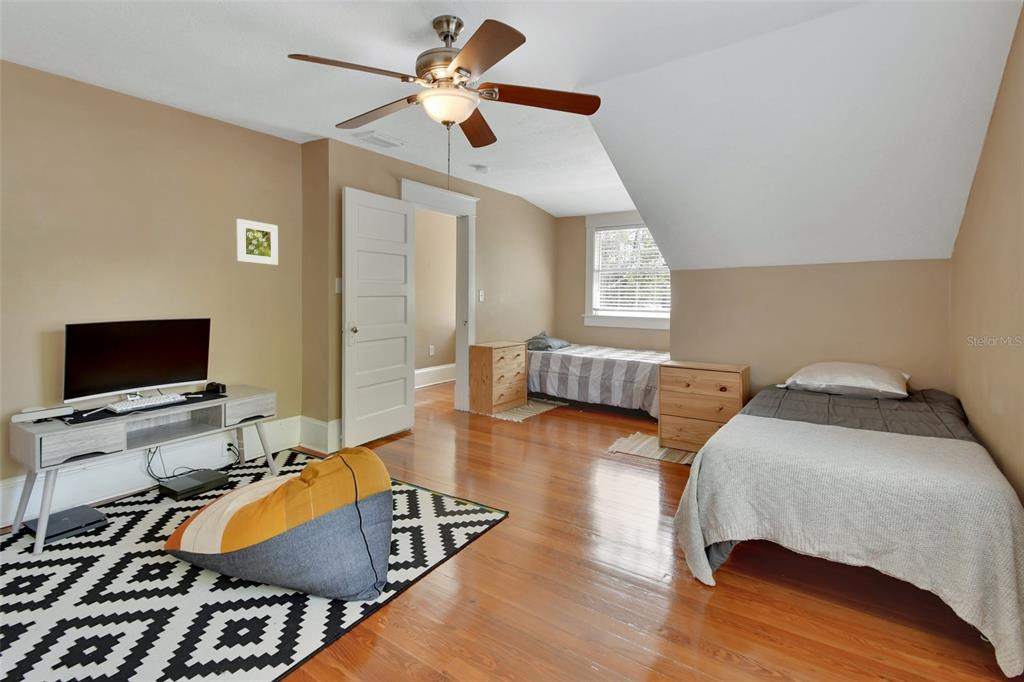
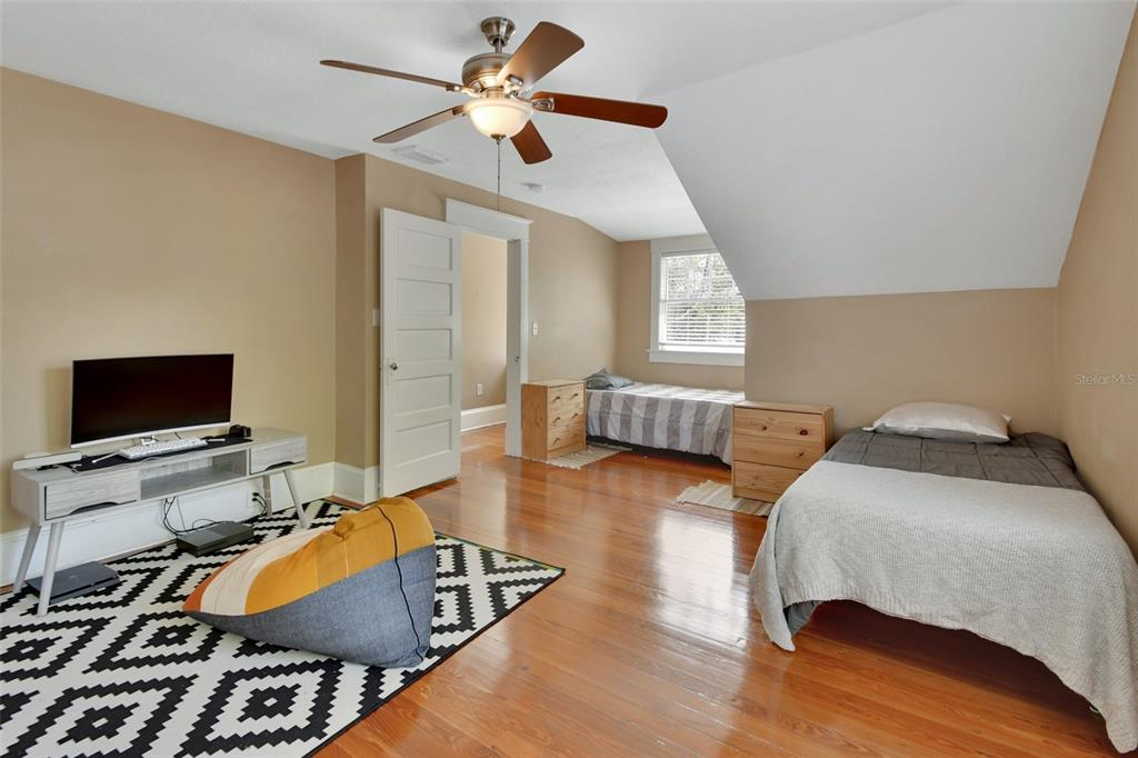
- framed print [236,218,279,266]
